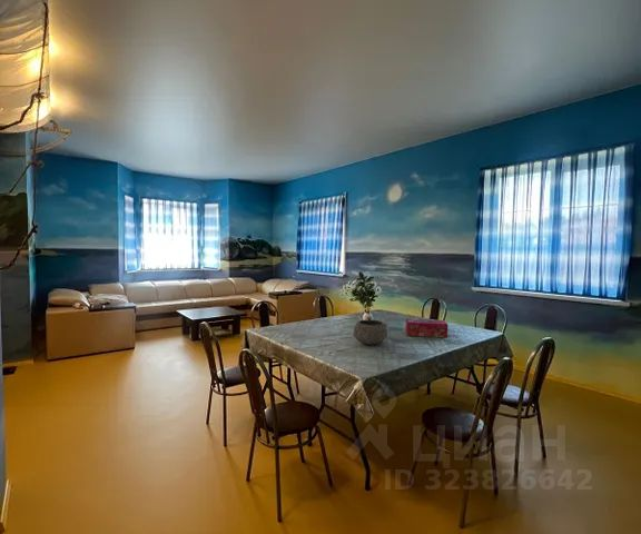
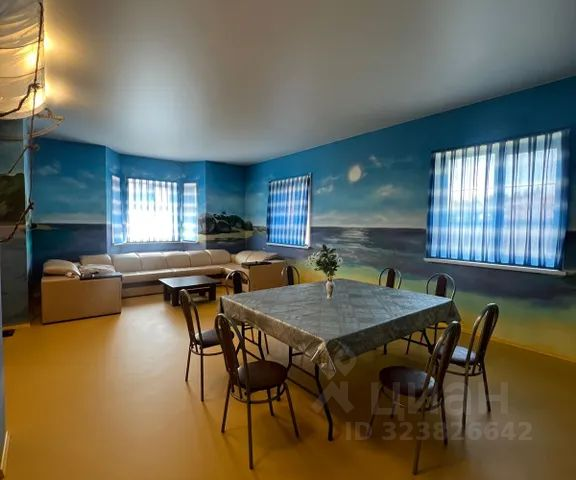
- bowl [352,319,388,346]
- tissue box [404,317,448,338]
